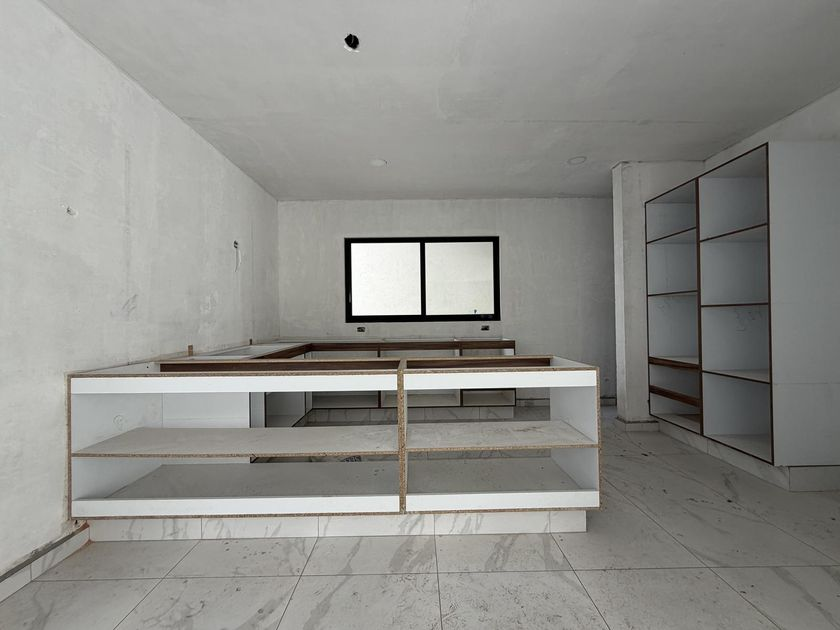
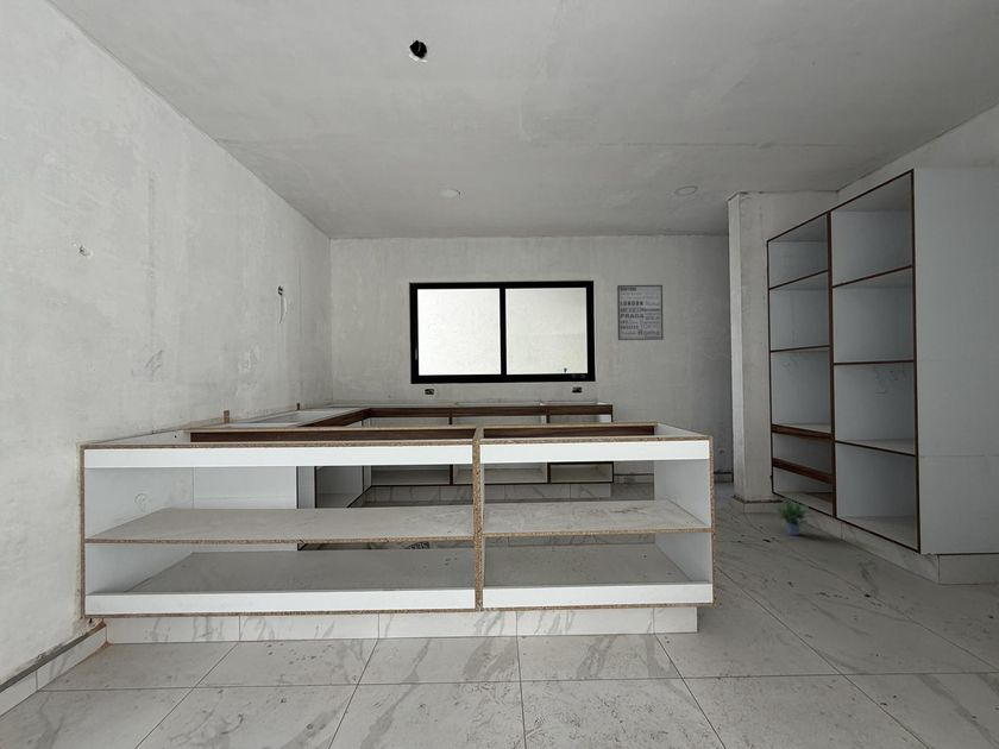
+ potted plant [769,483,821,536]
+ wall art [616,284,665,341]
